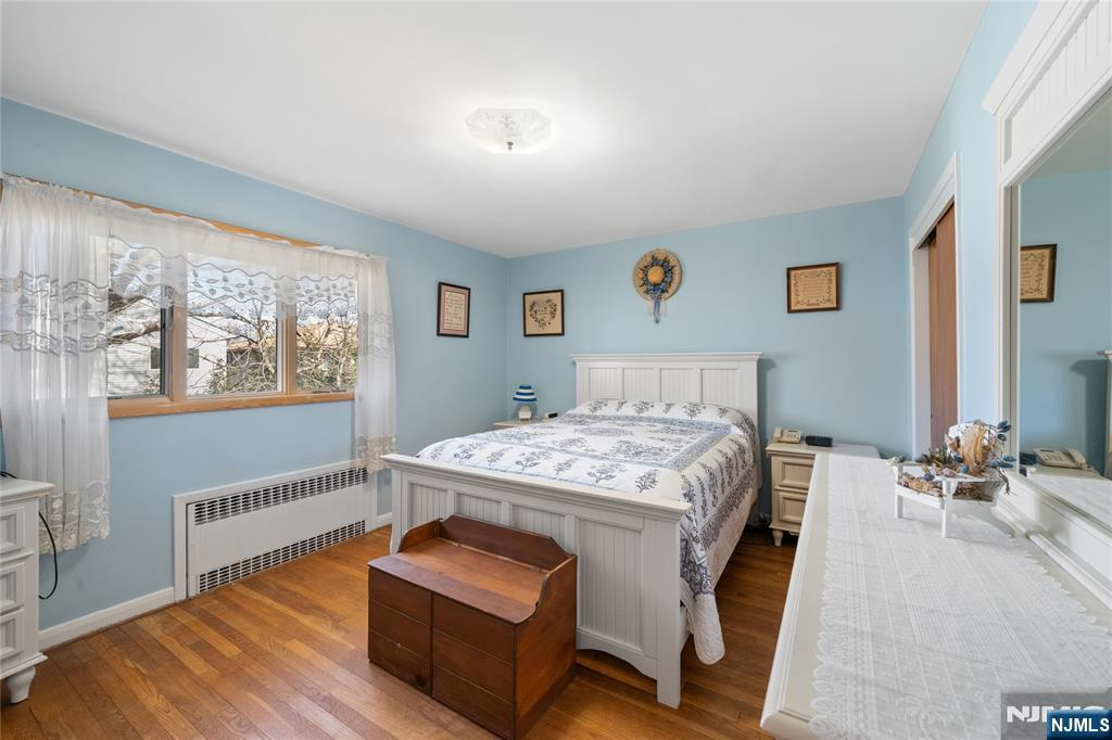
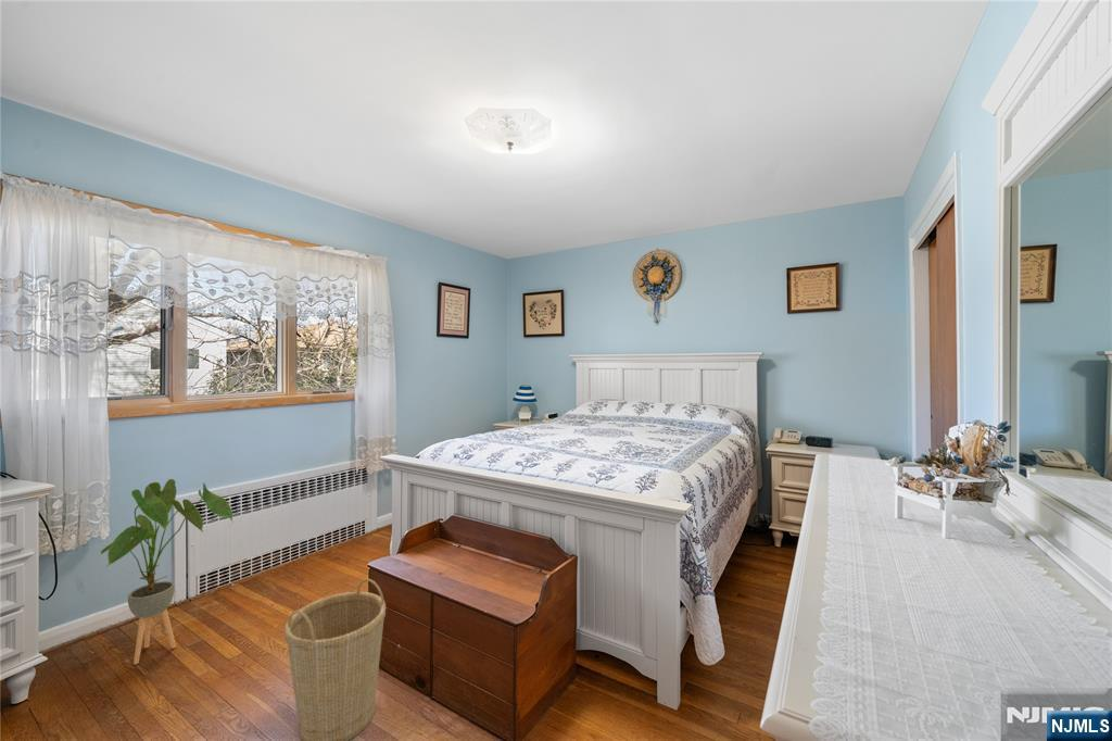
+ house plant [100,478,233,666]
+ basket [283,577,387,741]
